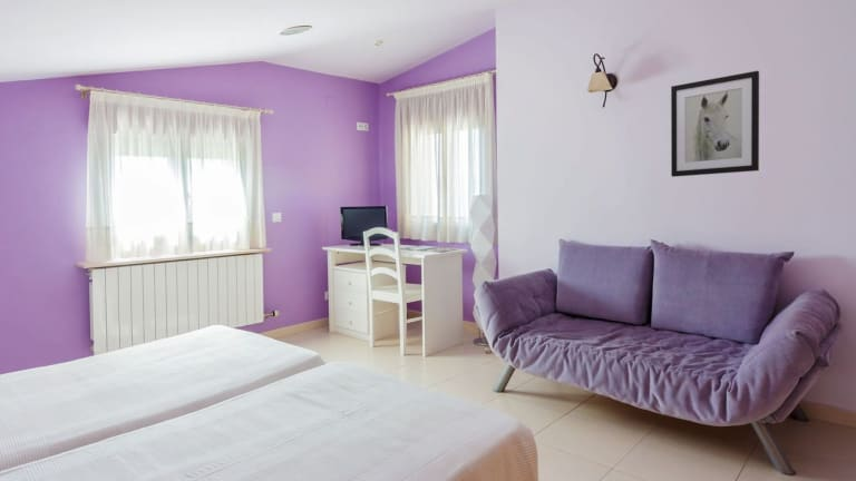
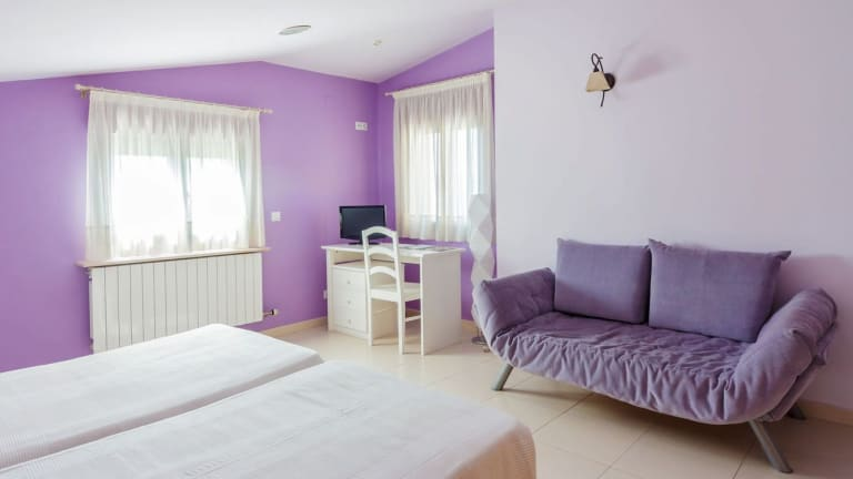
- wall art [670,70,760,178]
